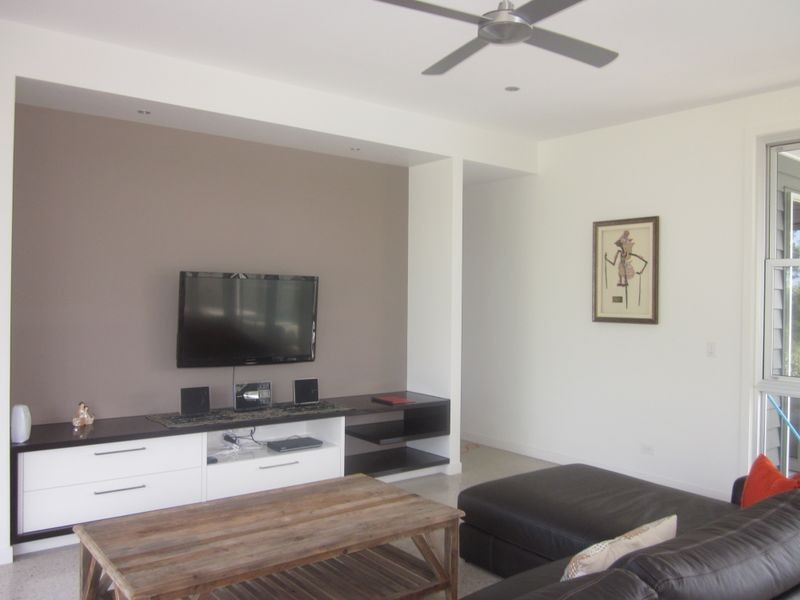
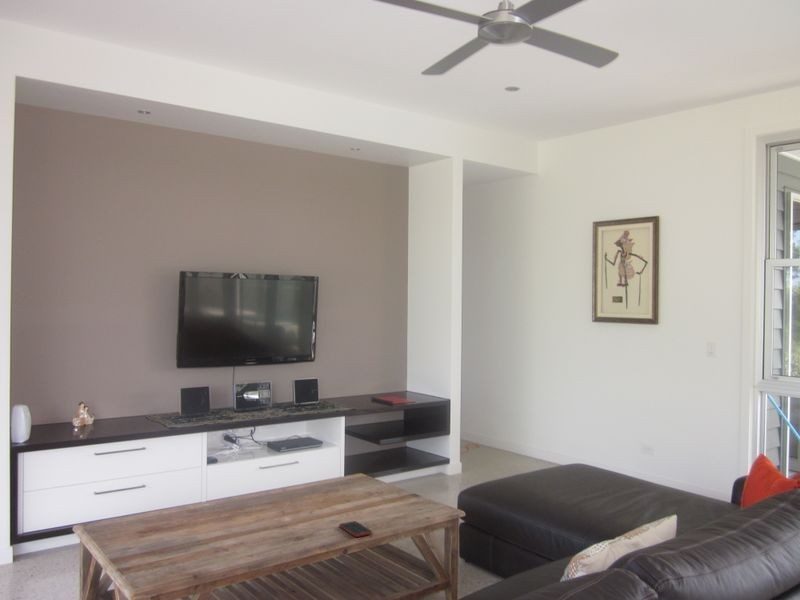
+ cell phone [338,520,373,538]
